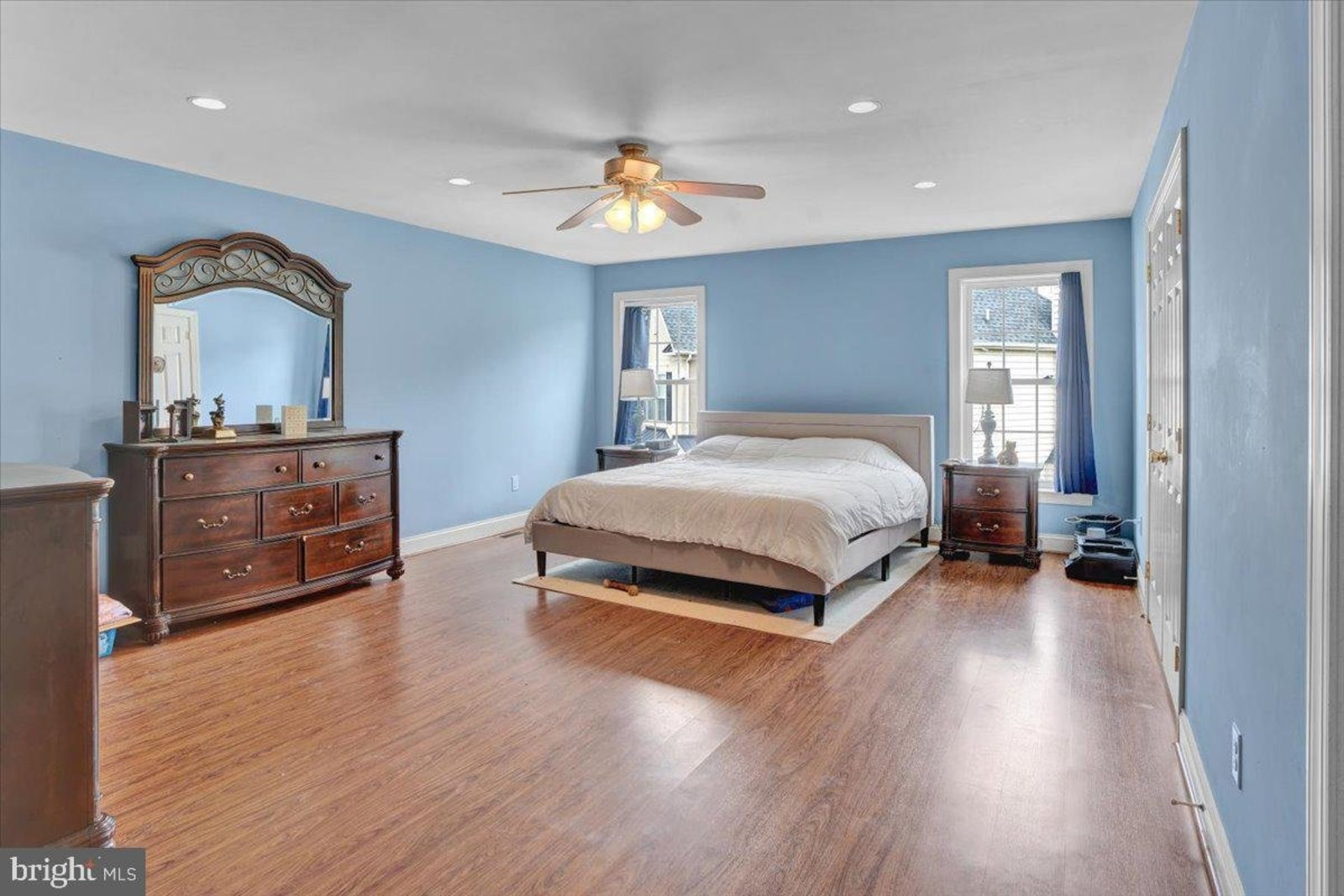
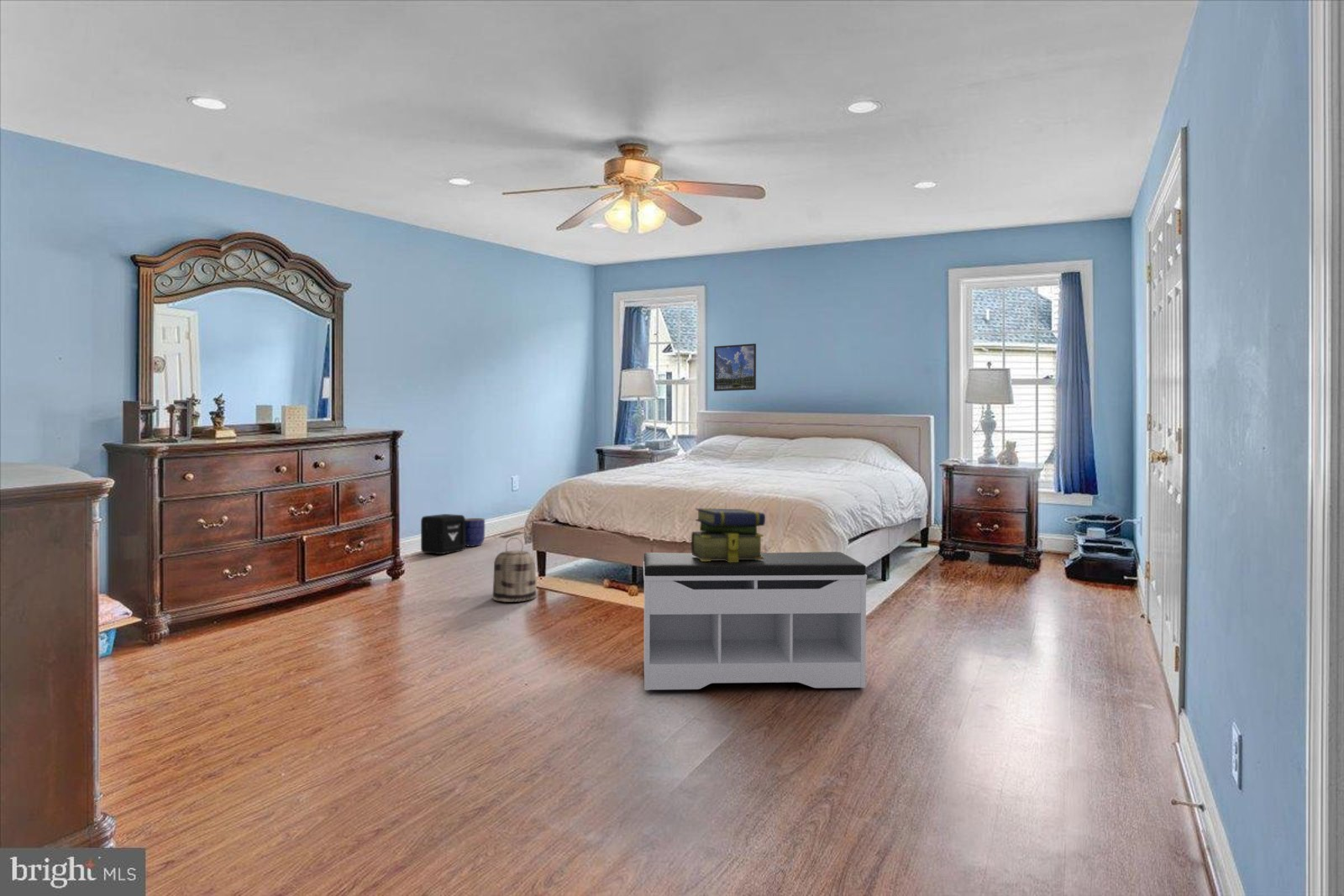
+ basket [491,537,538,603]
+ stack of books [690,507,766,562]
+ air purifier [420,513,466,555]
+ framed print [713,343,757,392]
+ planter [465,517,486,548]
+ bench [643,551,868,691]
